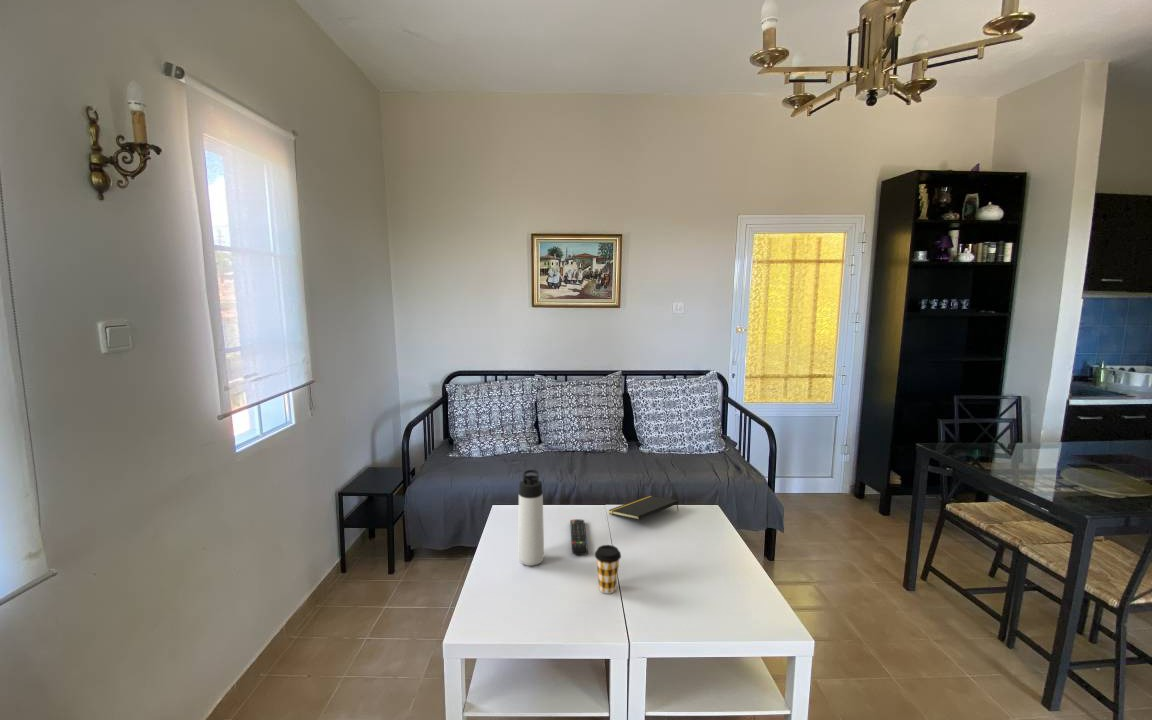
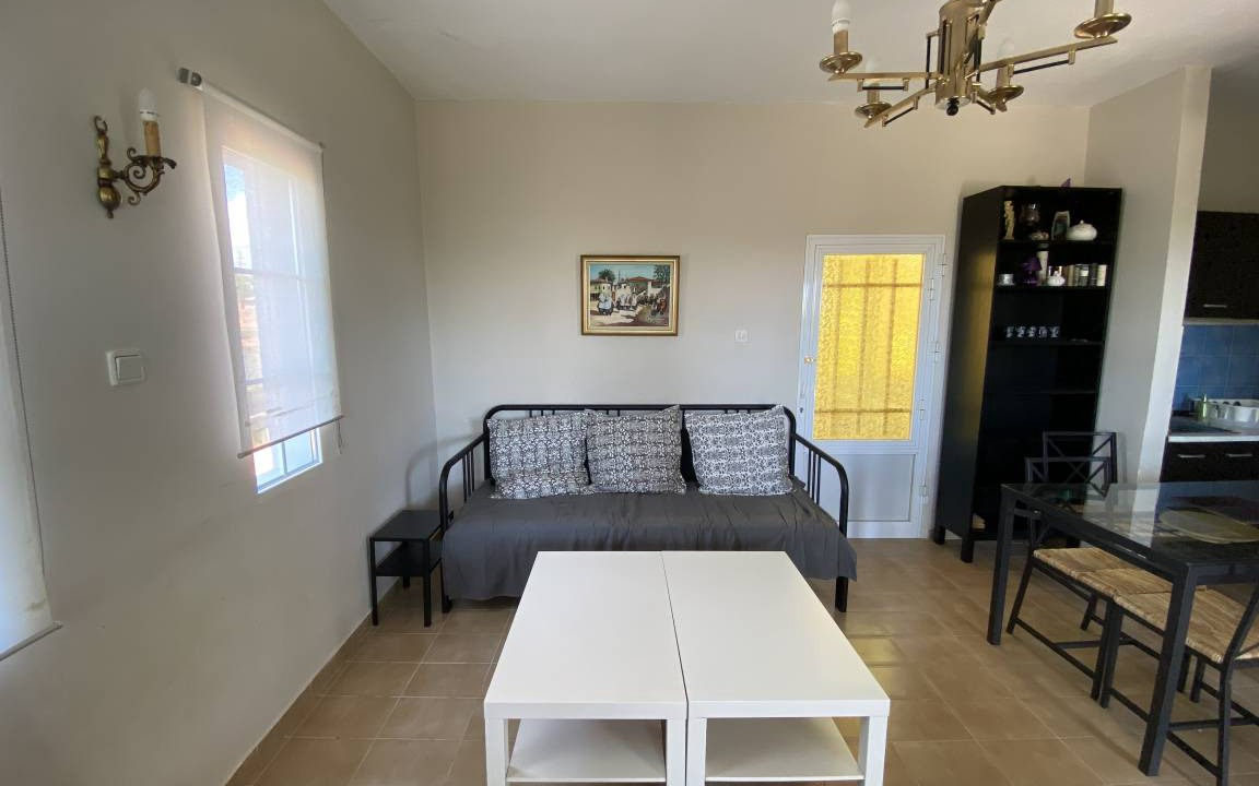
- remote control [569,518,589,556]
- thermos bottle [517,469,545,567]
- coffee cup [594,544,622,595]
- notepad [608,495,680,521]
